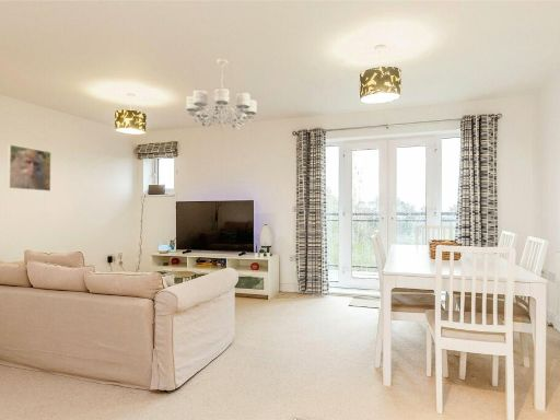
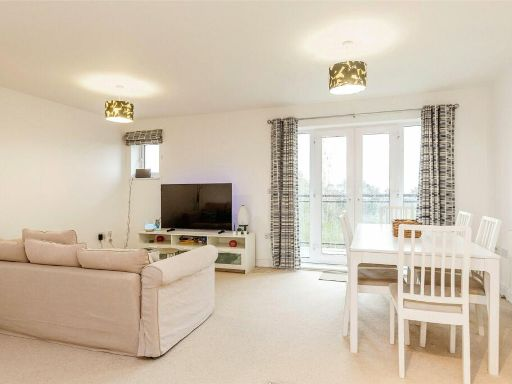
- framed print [7,143,52,192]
- chandelier [185,58,258,130]
